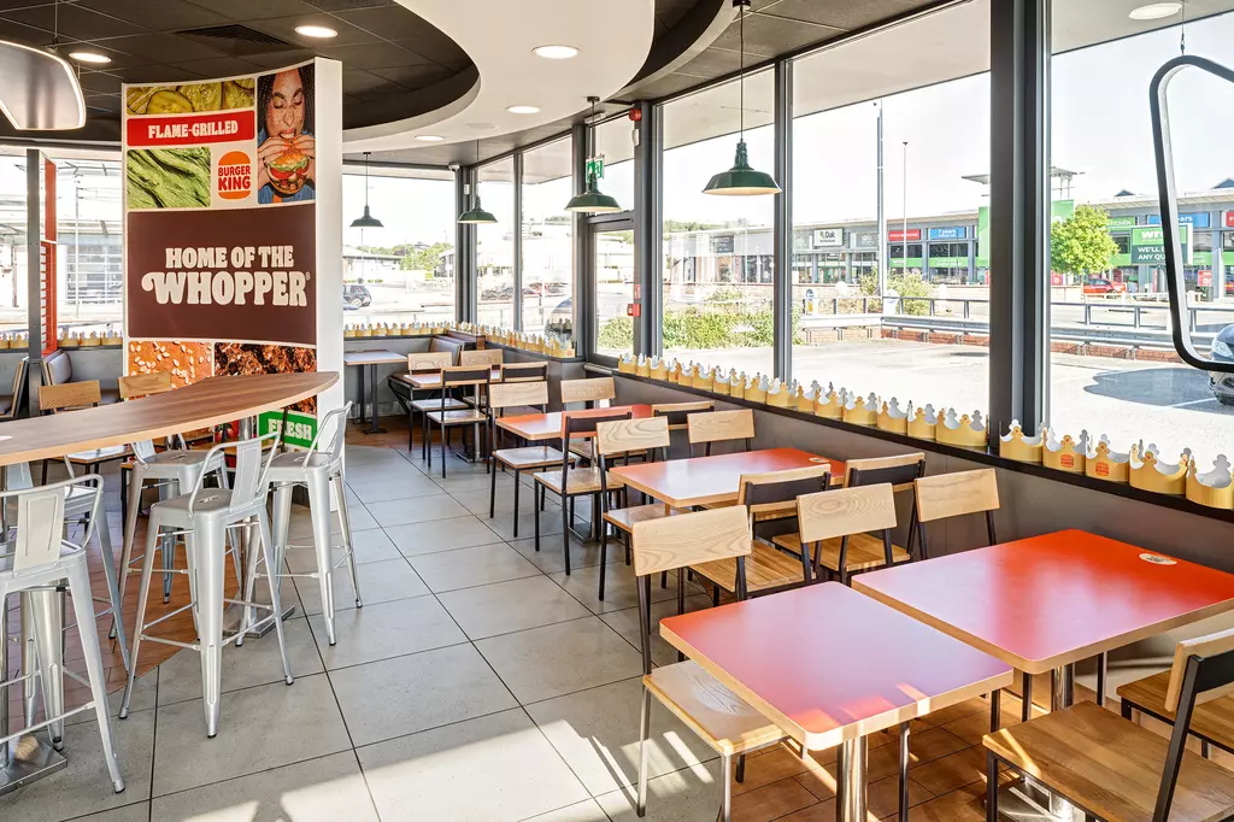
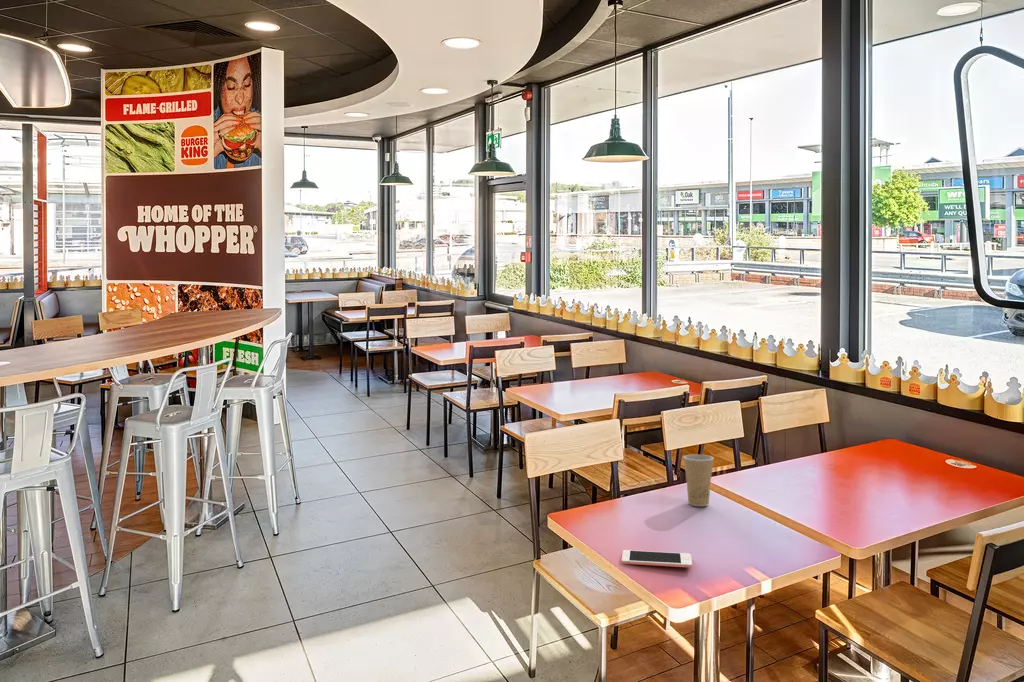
+ cell phone [621,549,693,569]
+ paper cup [683,454,715,507]
